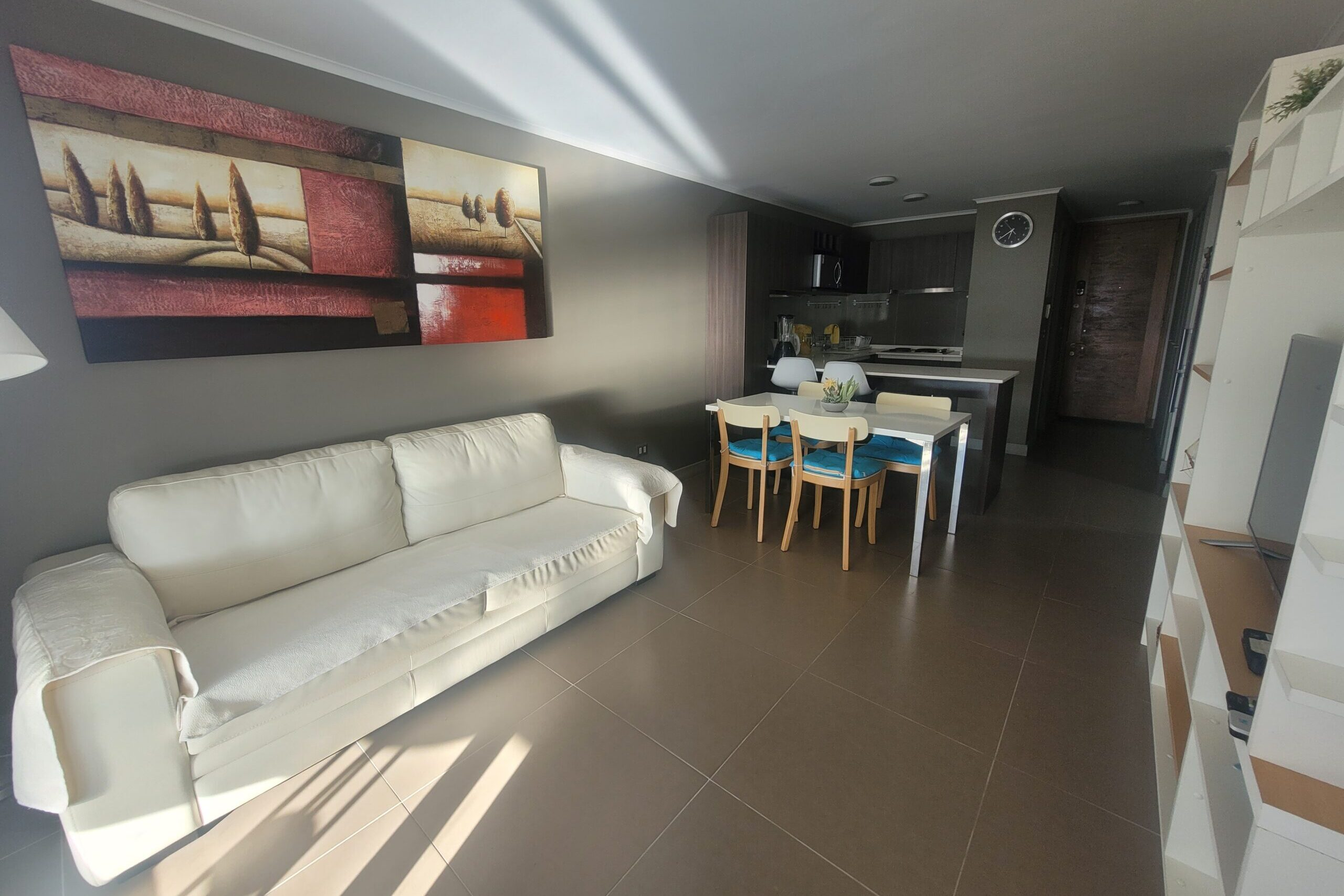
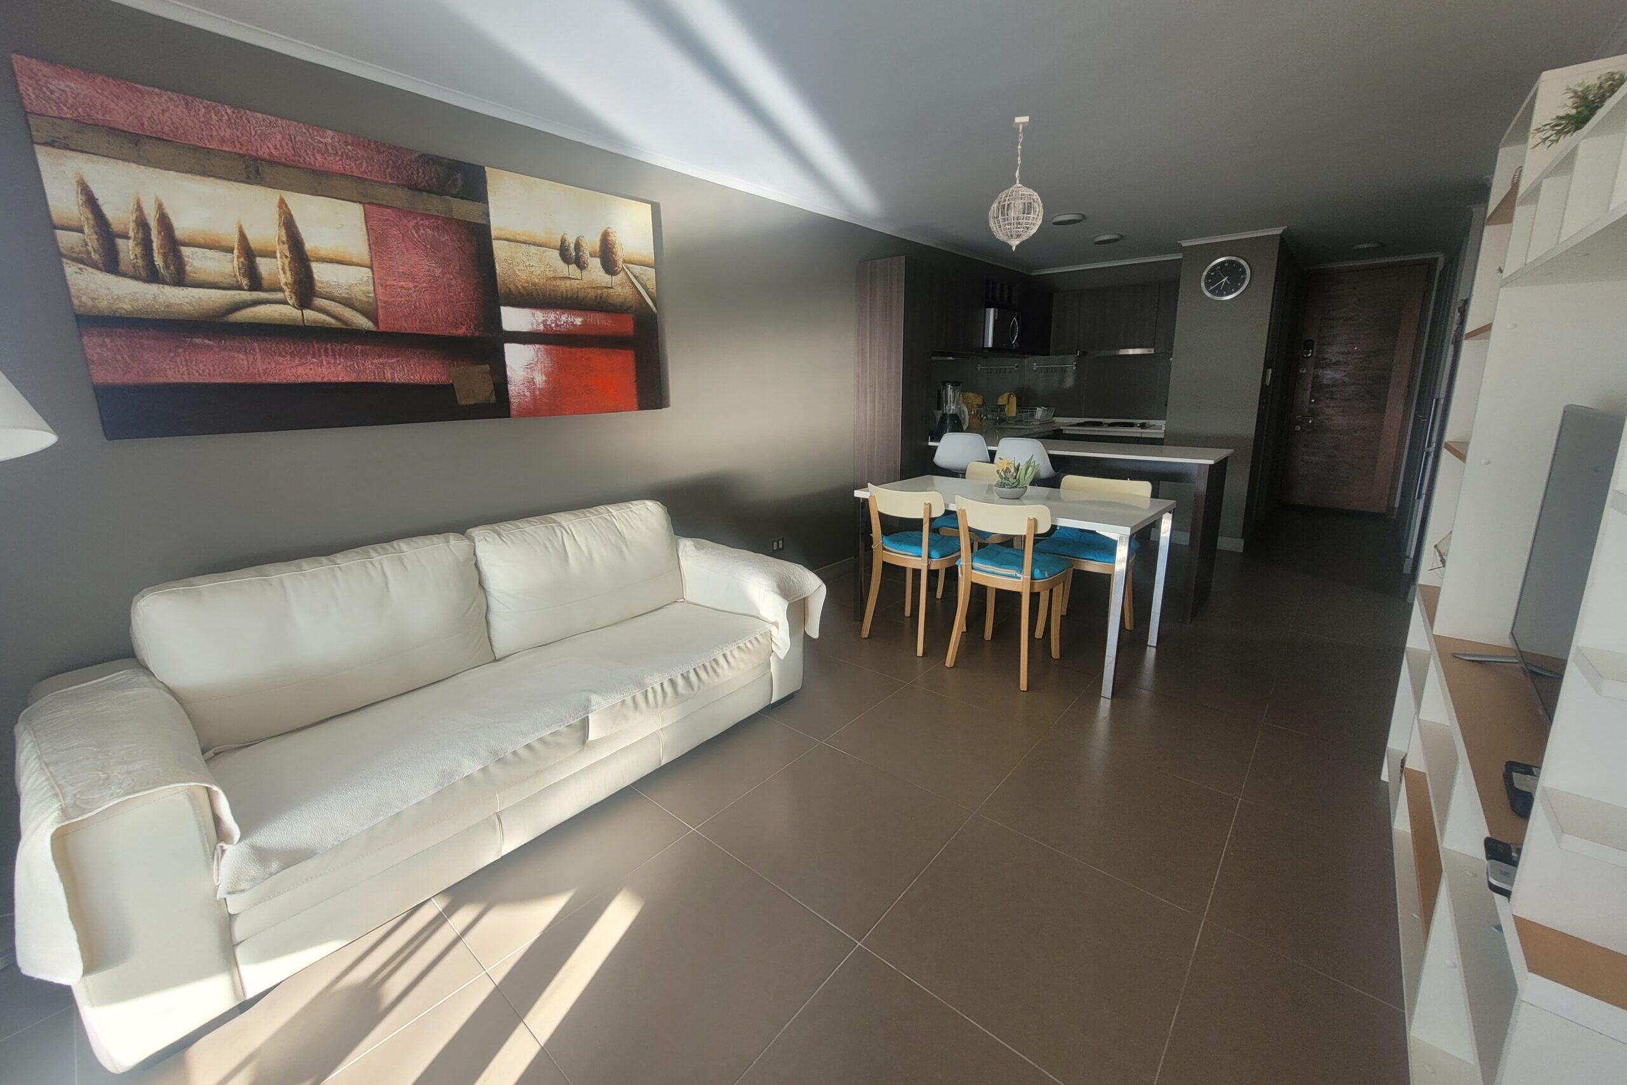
+ pendant light [988,116,1044,252]
